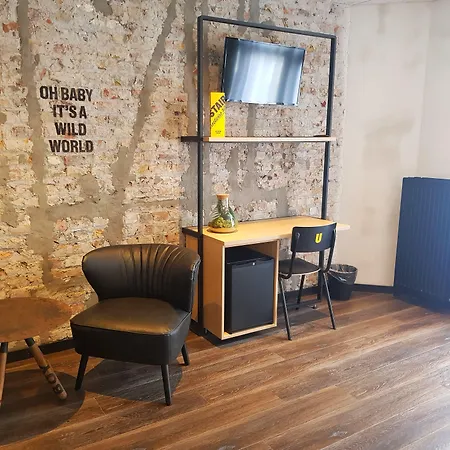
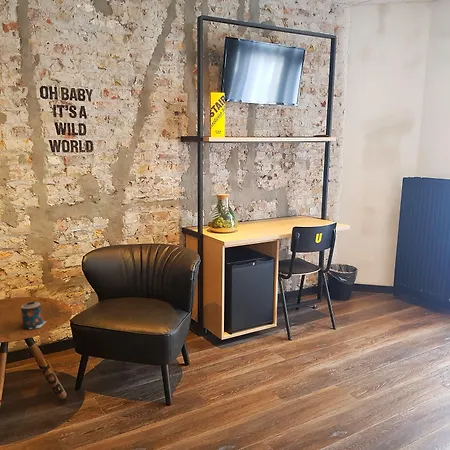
+ candle [20,301,47,330]
